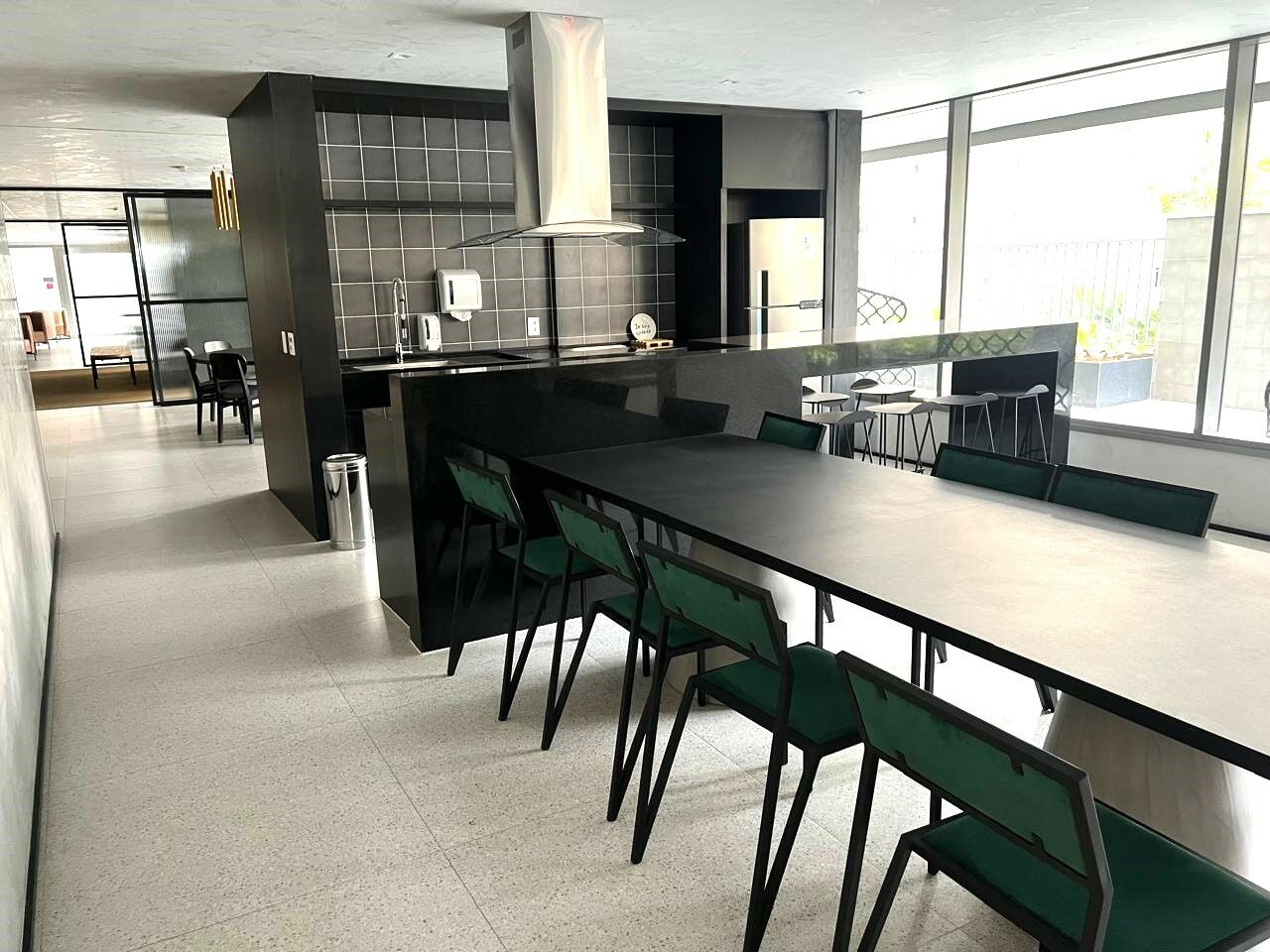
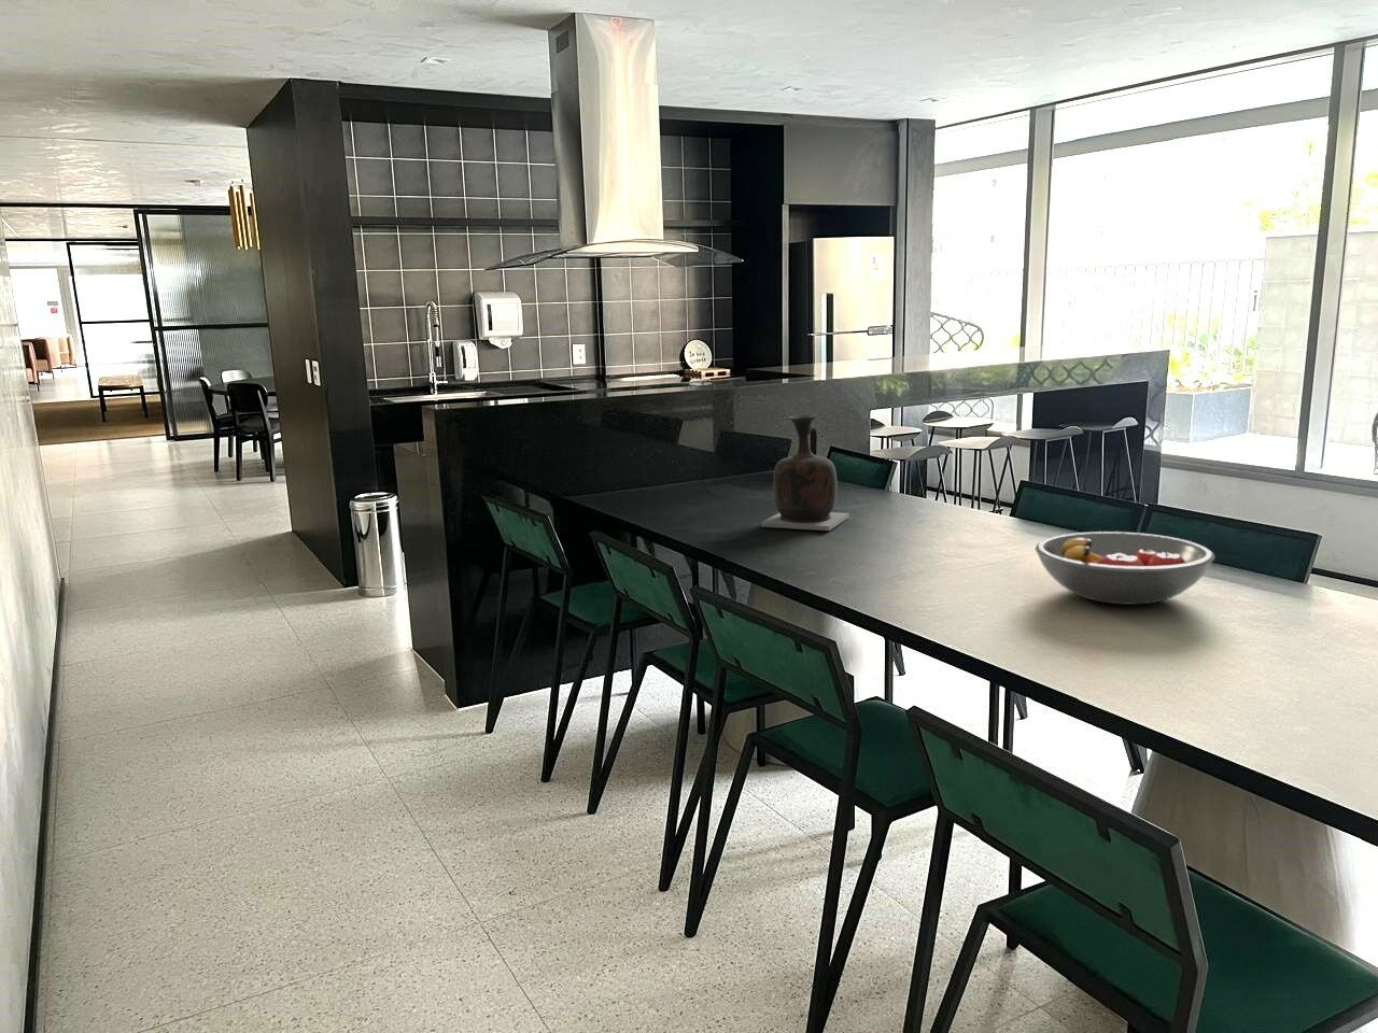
+ fruit bowl [1034,531,1215,605]
+ vase [760,413,850,532]
